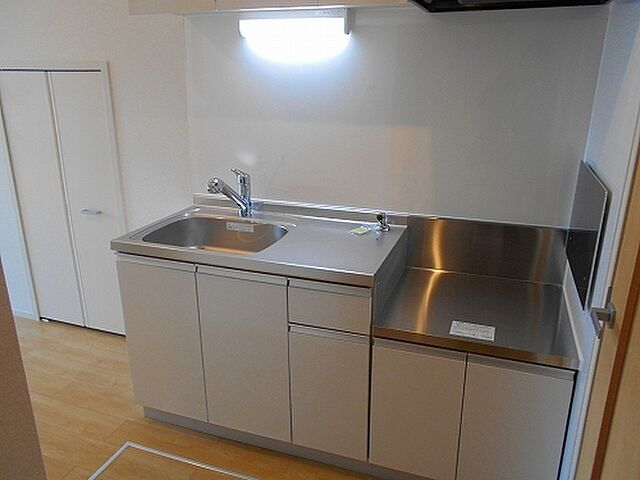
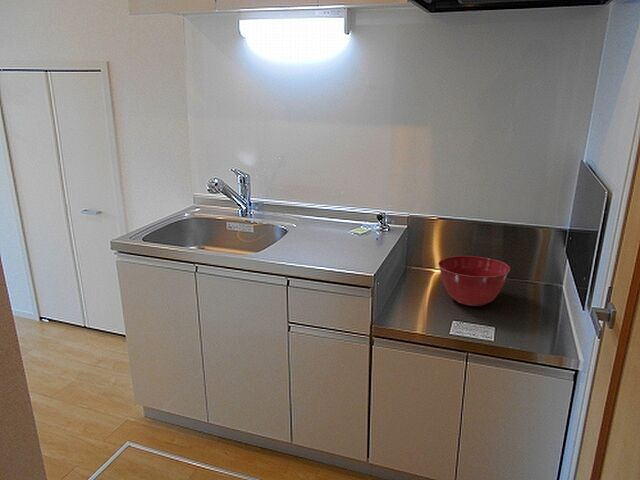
+ mixing bowl [438,255,511,307]
